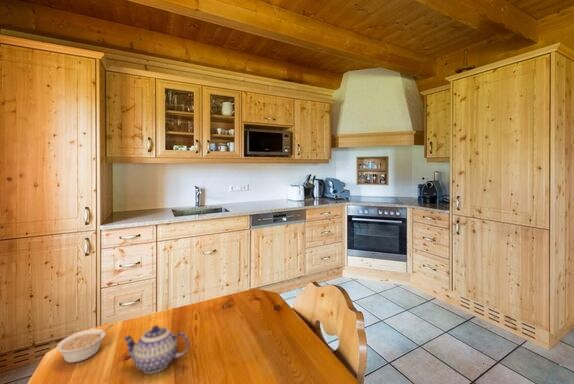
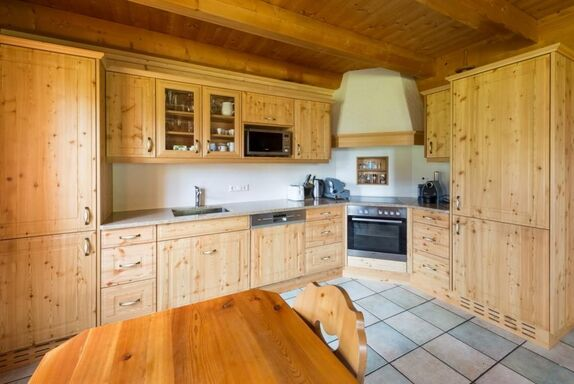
- teapot [122,324,190,374]
- legume [55,324,114,364]
